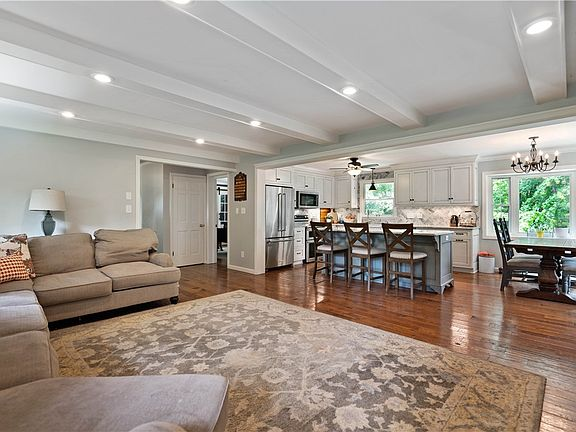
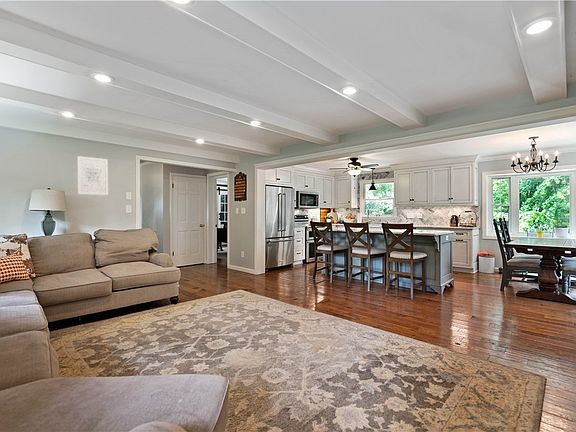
+ wall art [76,155,109,196]
